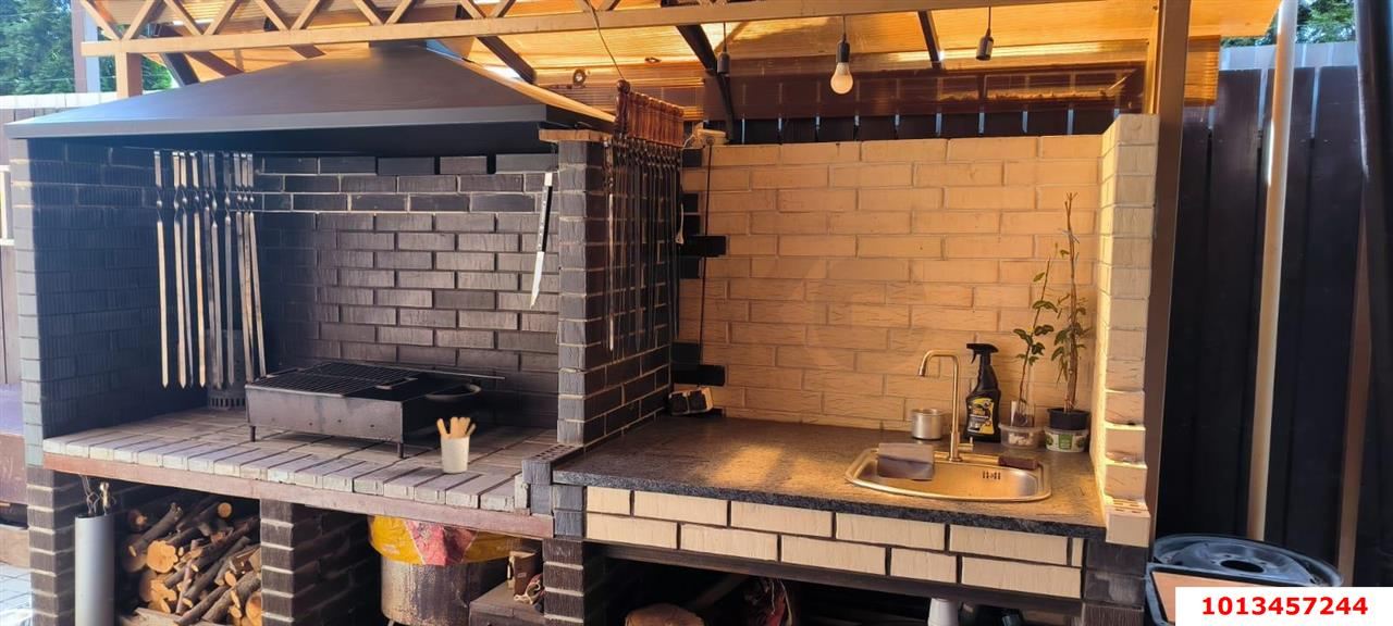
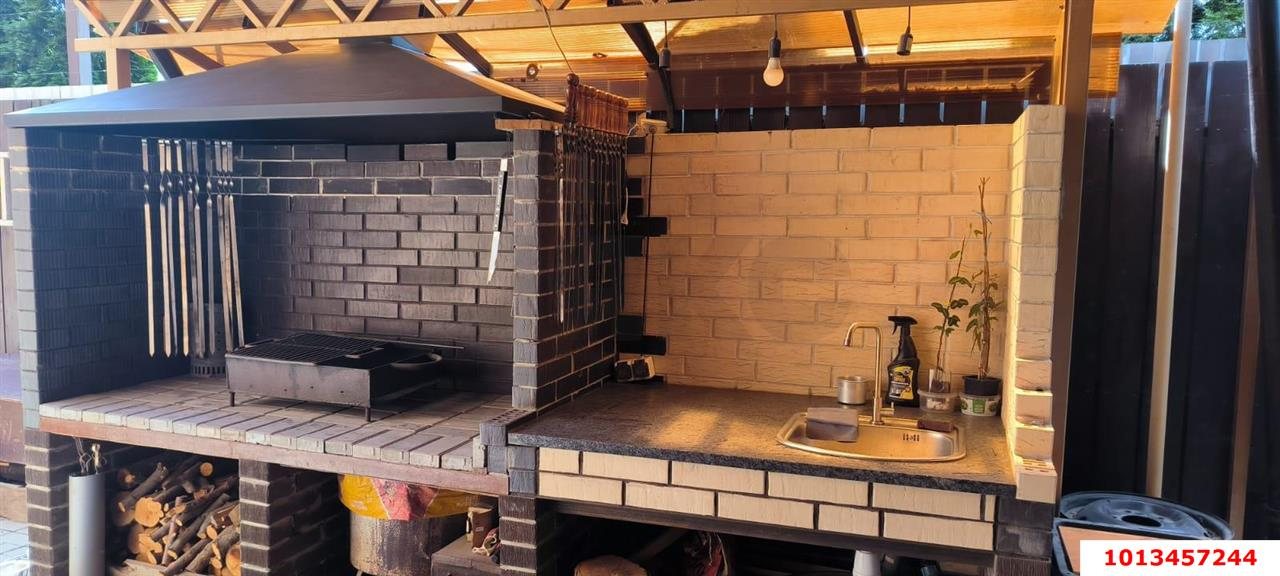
- utensil holder [436,416,477,474]
